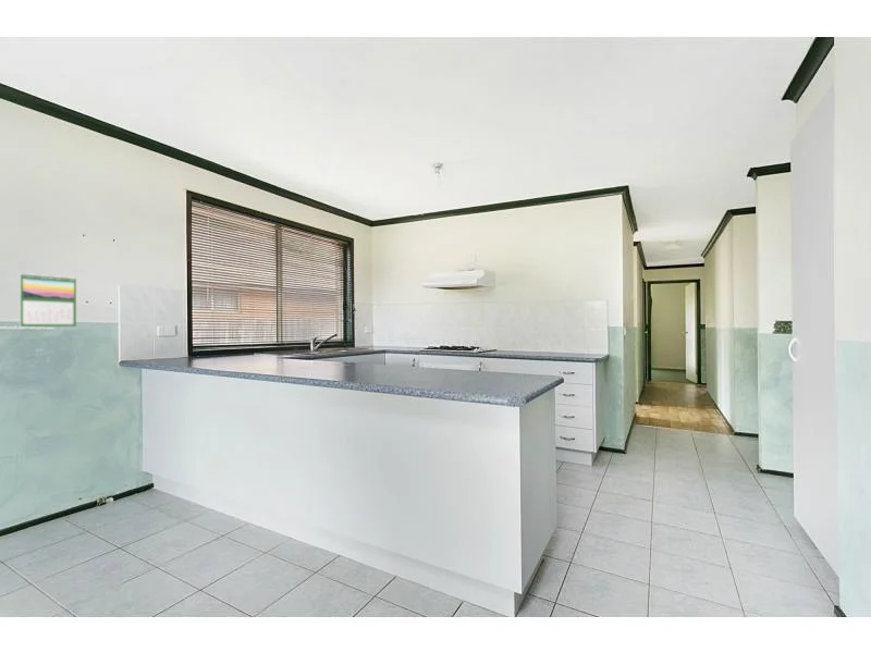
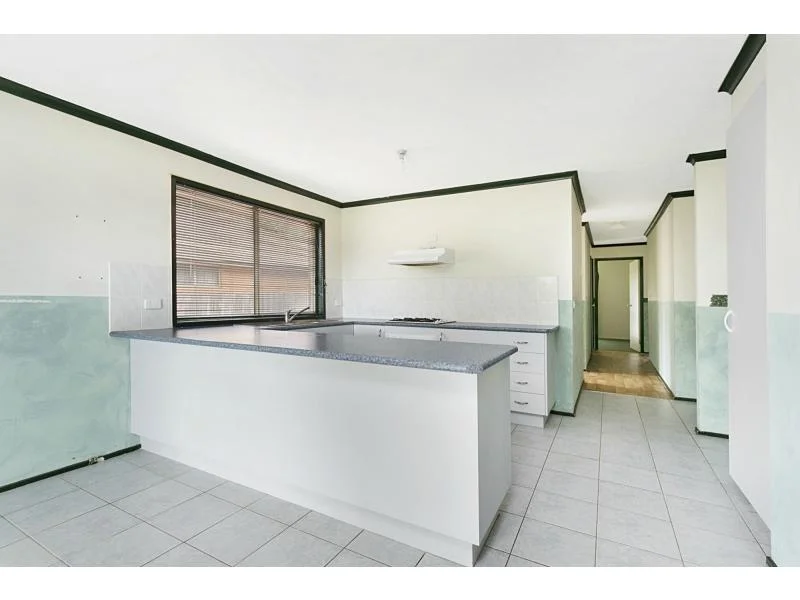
- calendar [19,272,77,328]
